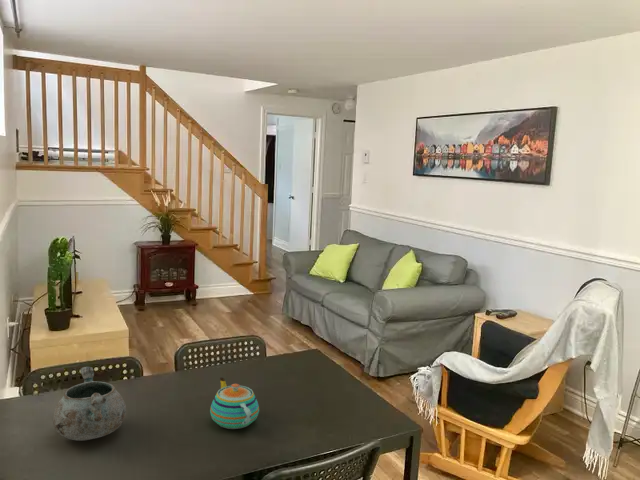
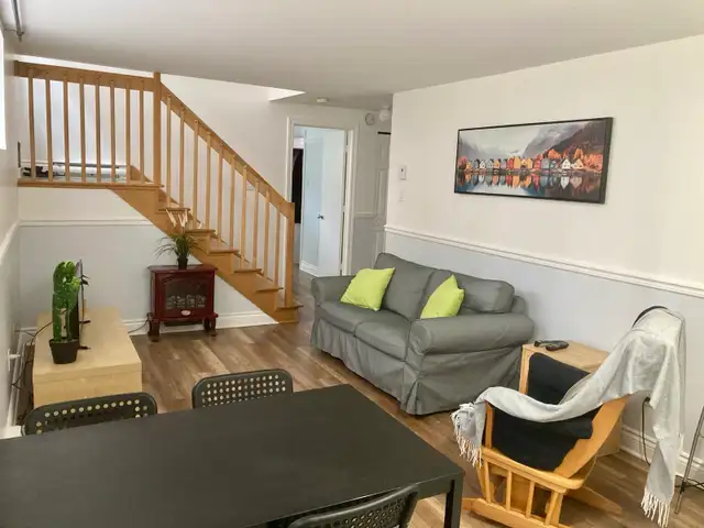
- teapot [209,376,260,430]
- decorative bowl [52,366,127,442]
